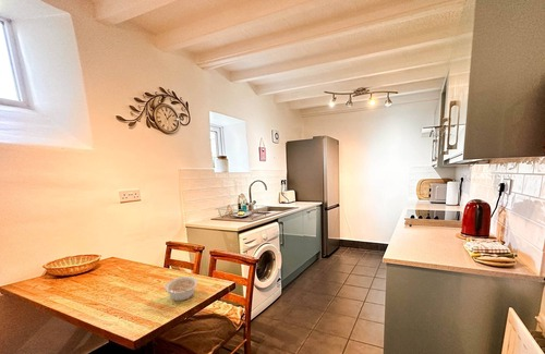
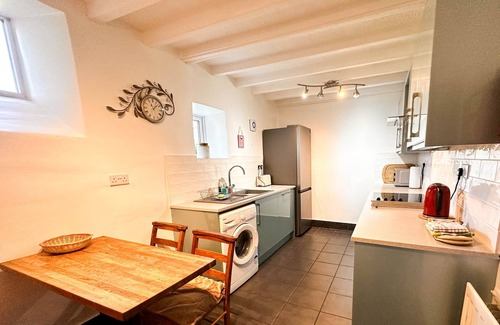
- legume [164,276,198,302]
